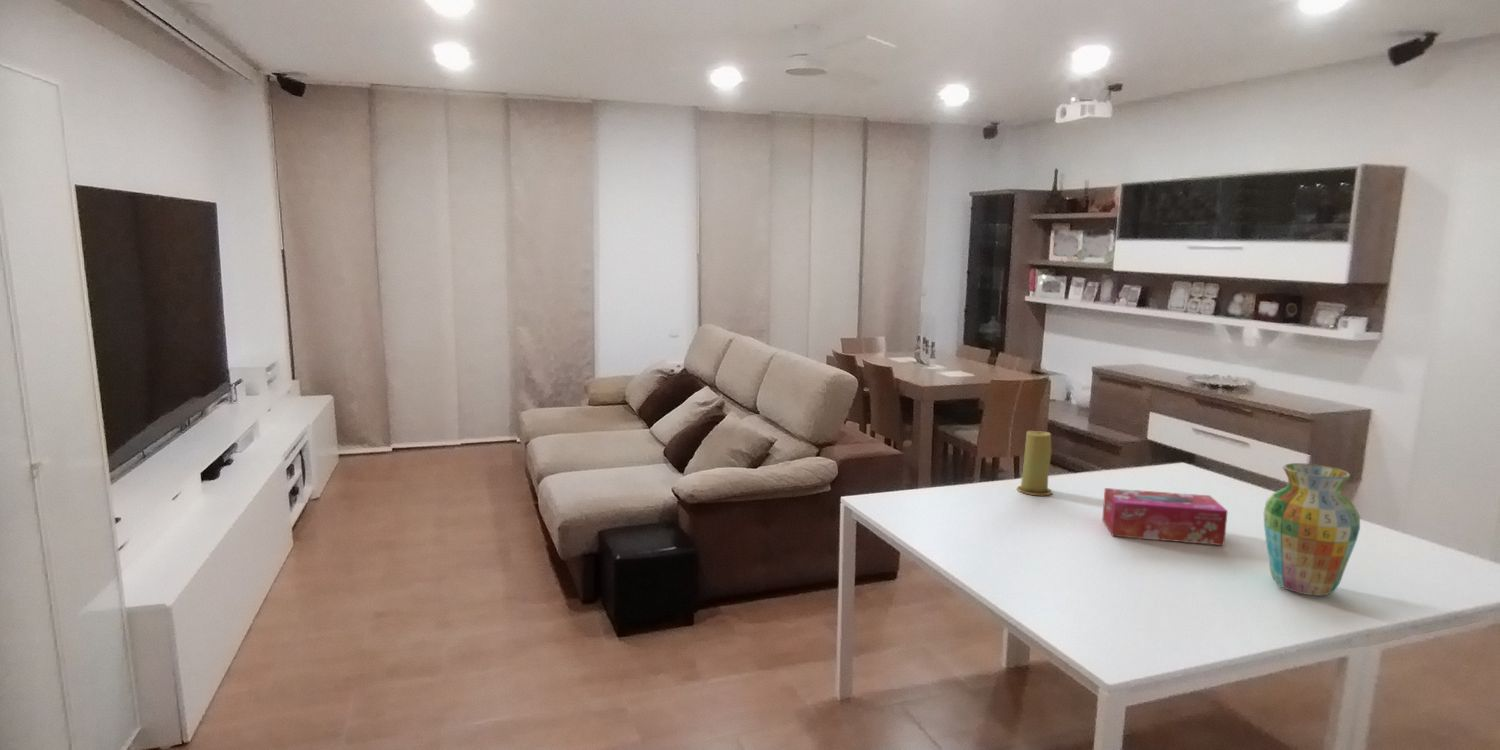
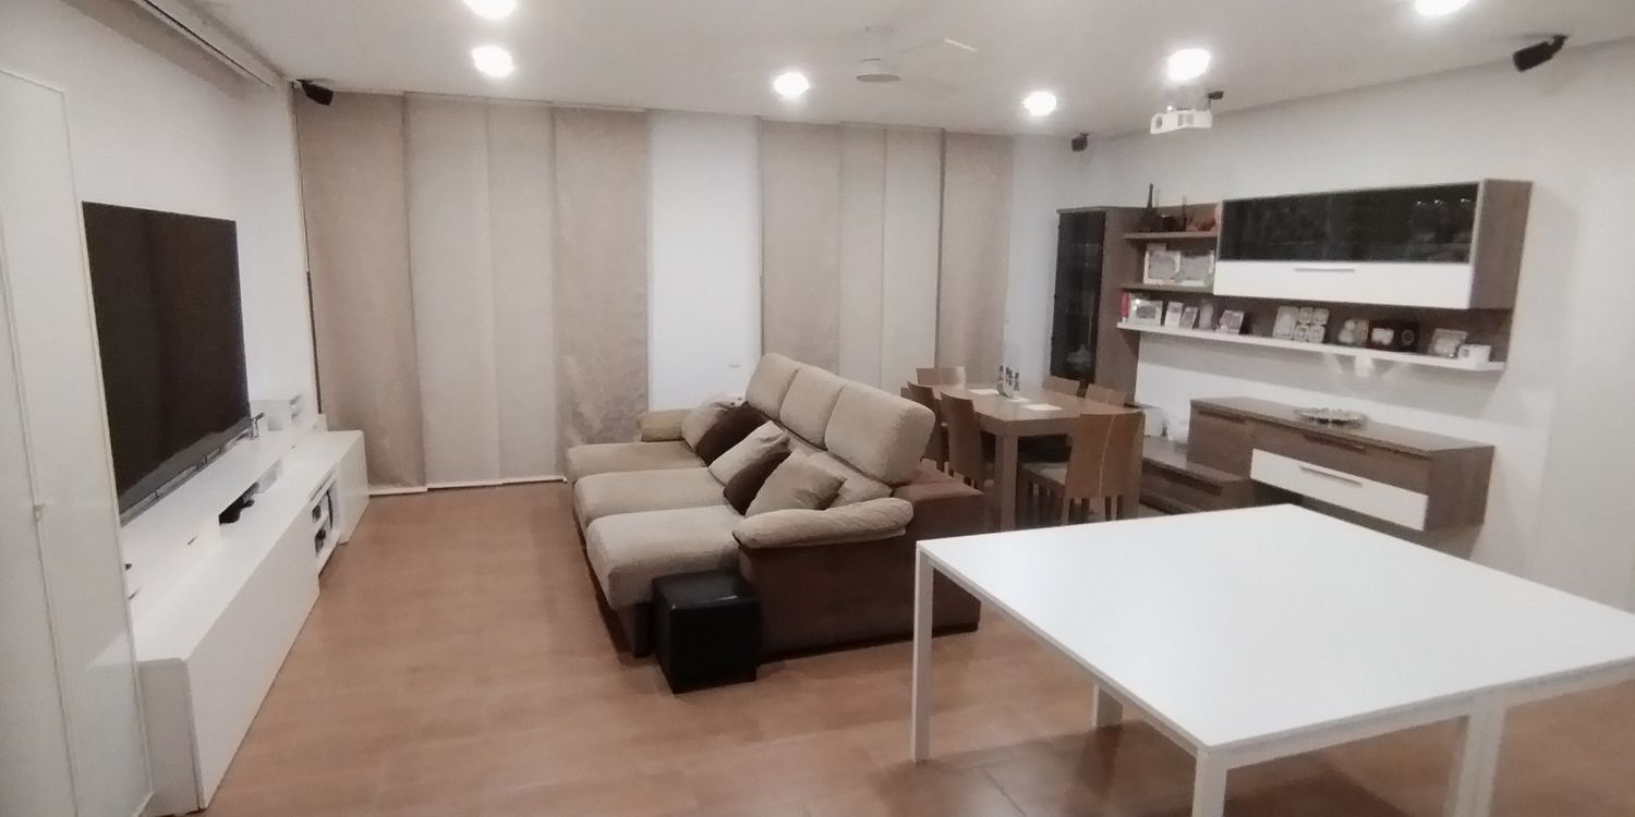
- candle [1016,430,1054,496]
- vase [1263,462,1361,597]
- tissue box [1101,487,1229,546]
